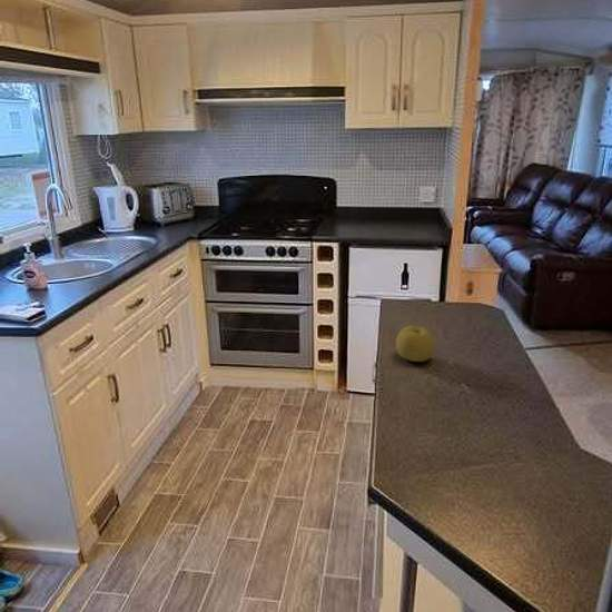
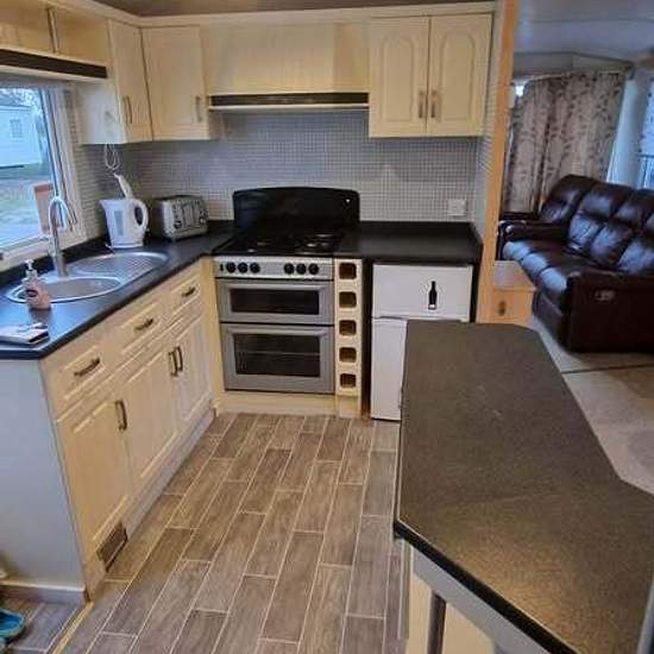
- fruit [395,325,436,363]
